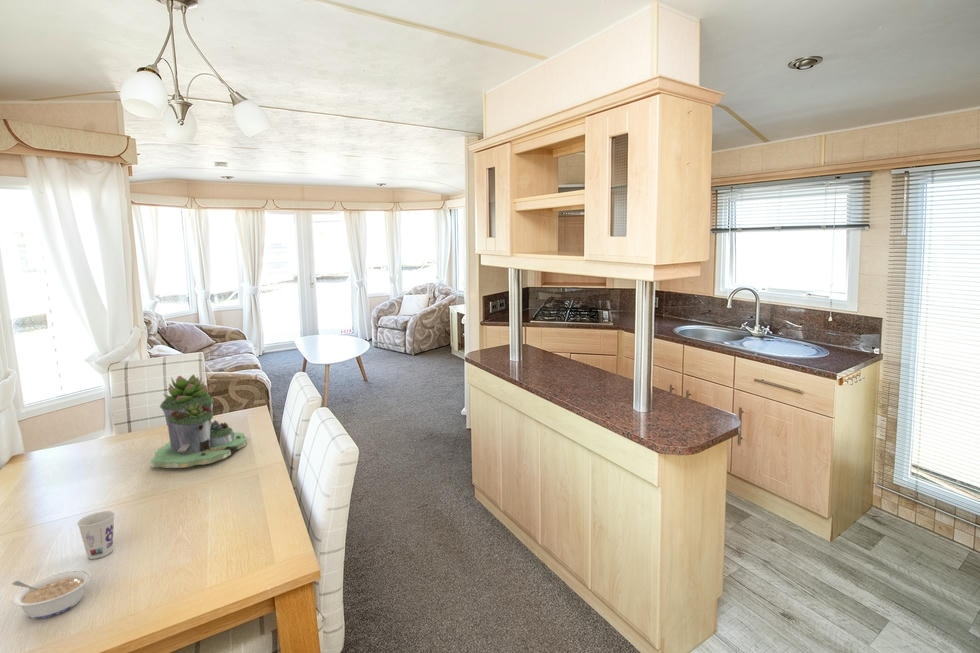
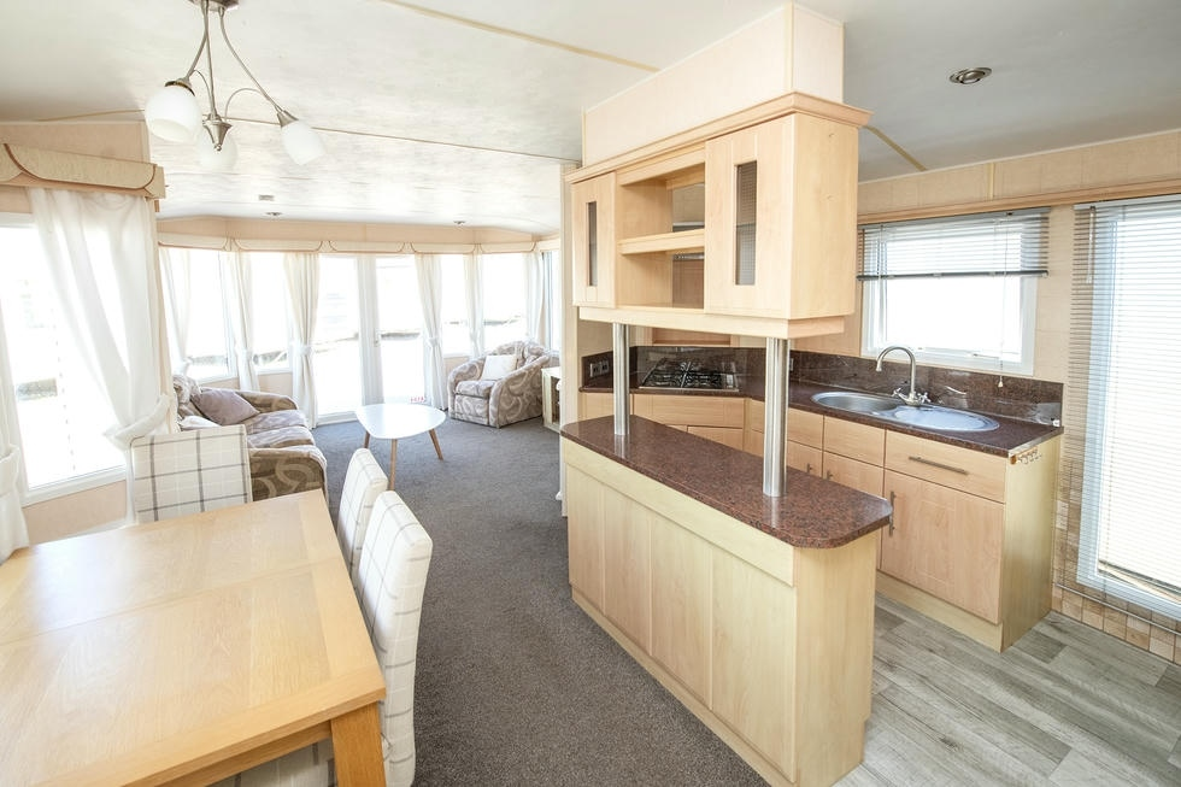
- legume [11,570,92,620]
- succulent planter [149,373,248,469]
- cup [76,510,116,560]
